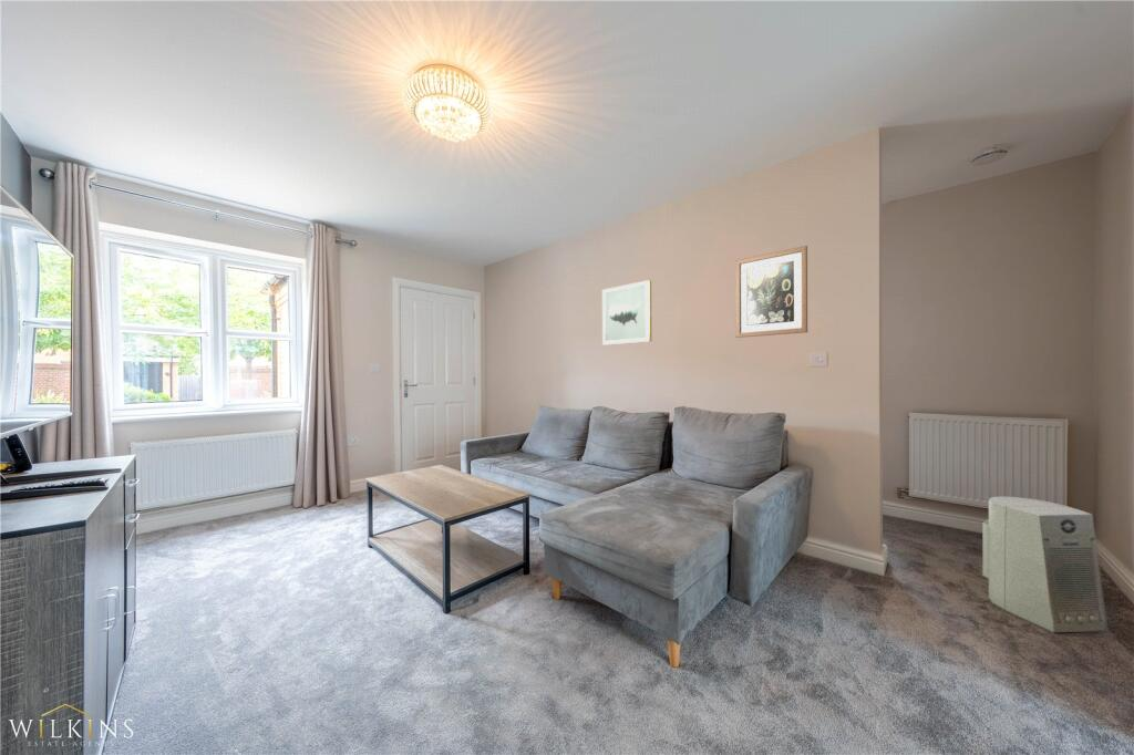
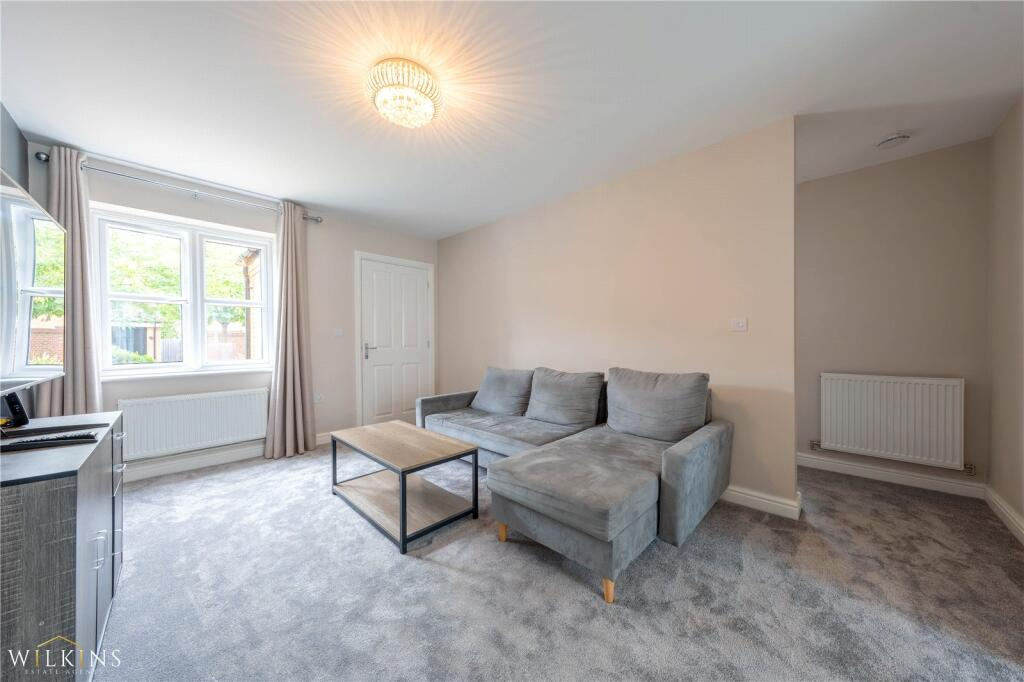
- wall art [734,245,808,339]
- fan [982,495,1109,633]
- wall art [601,279,652,345]
